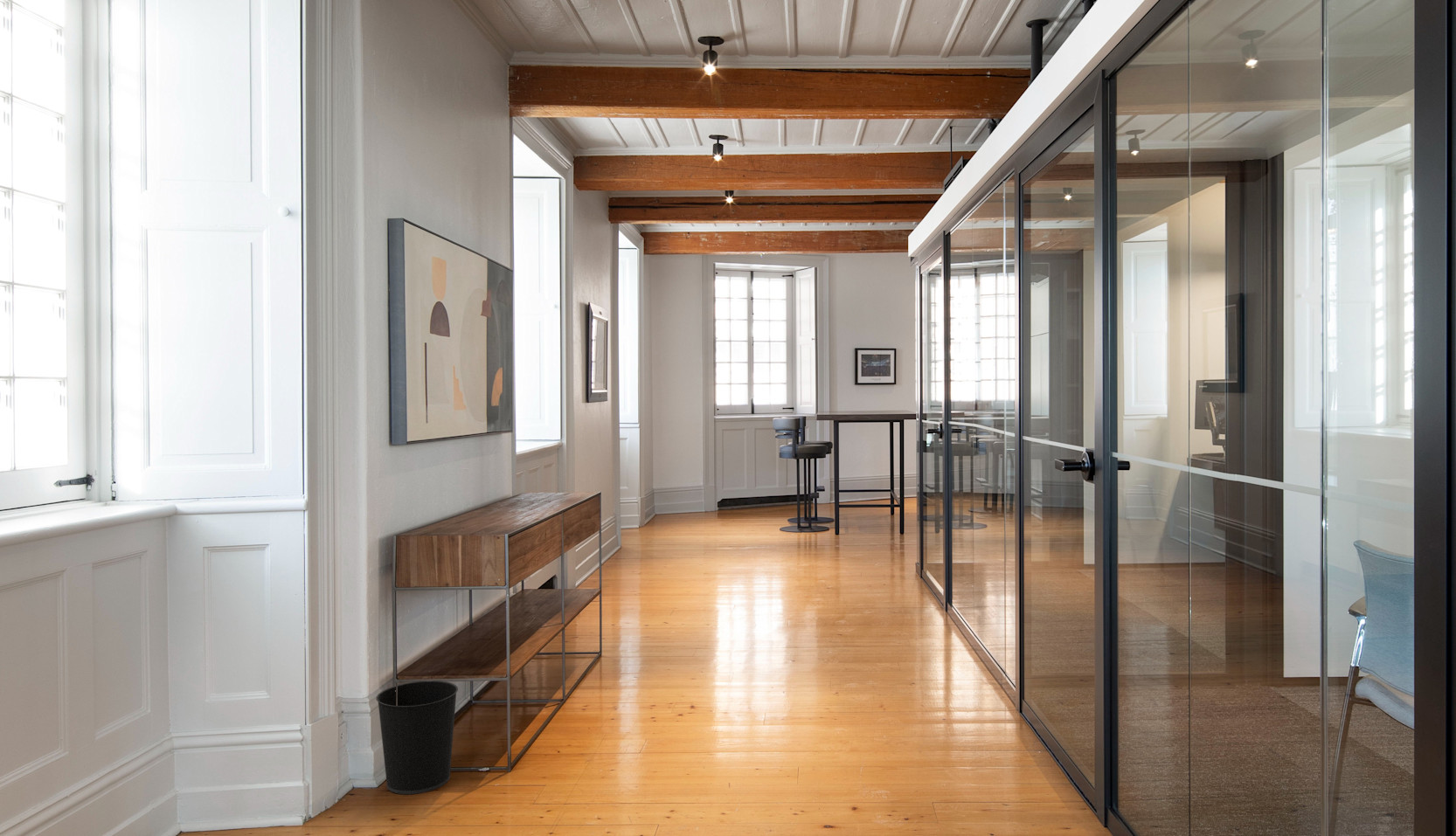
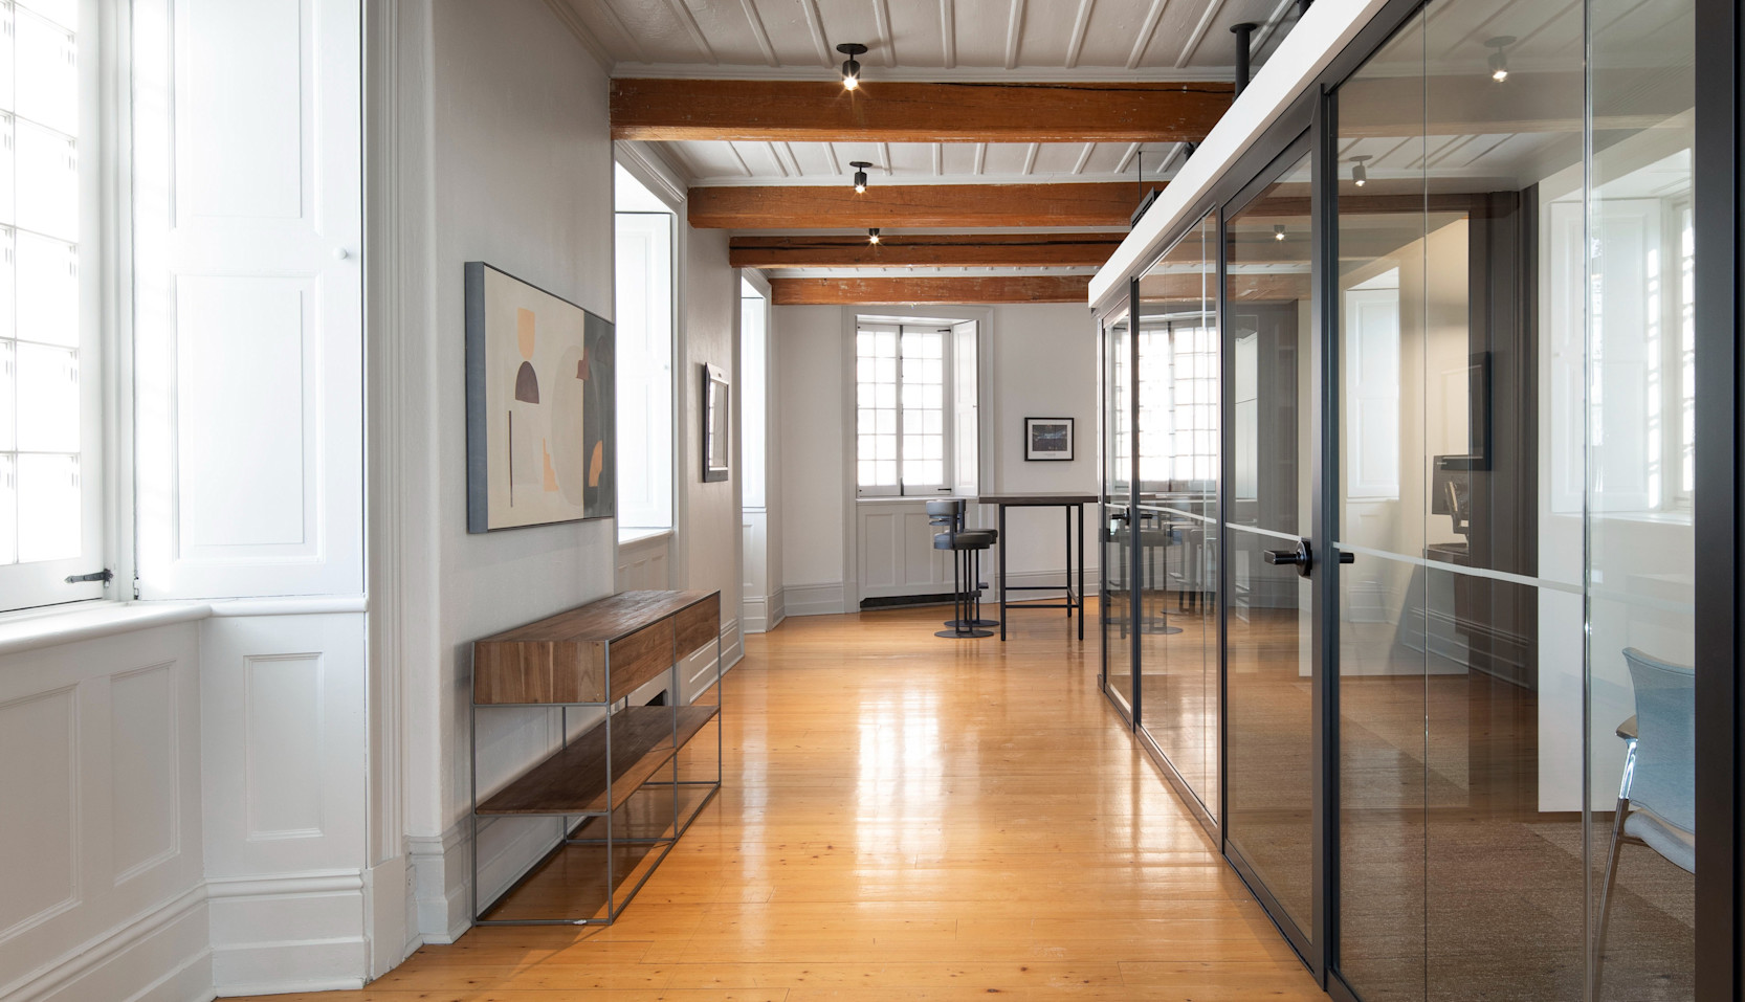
- wastebasket [375,680,459,795]
